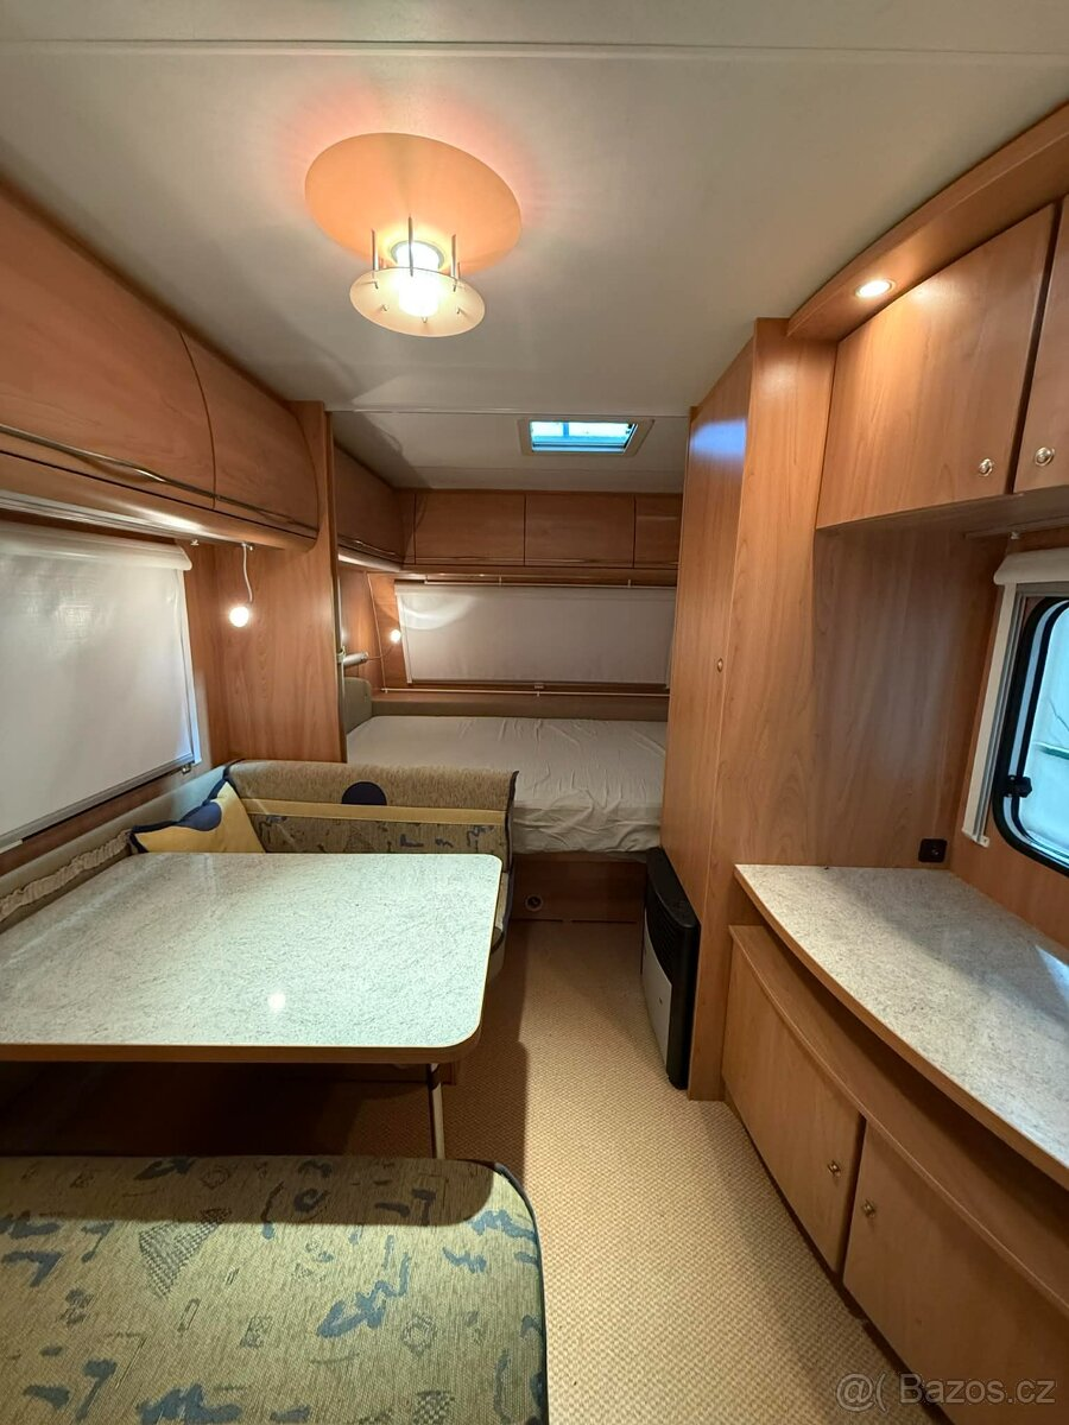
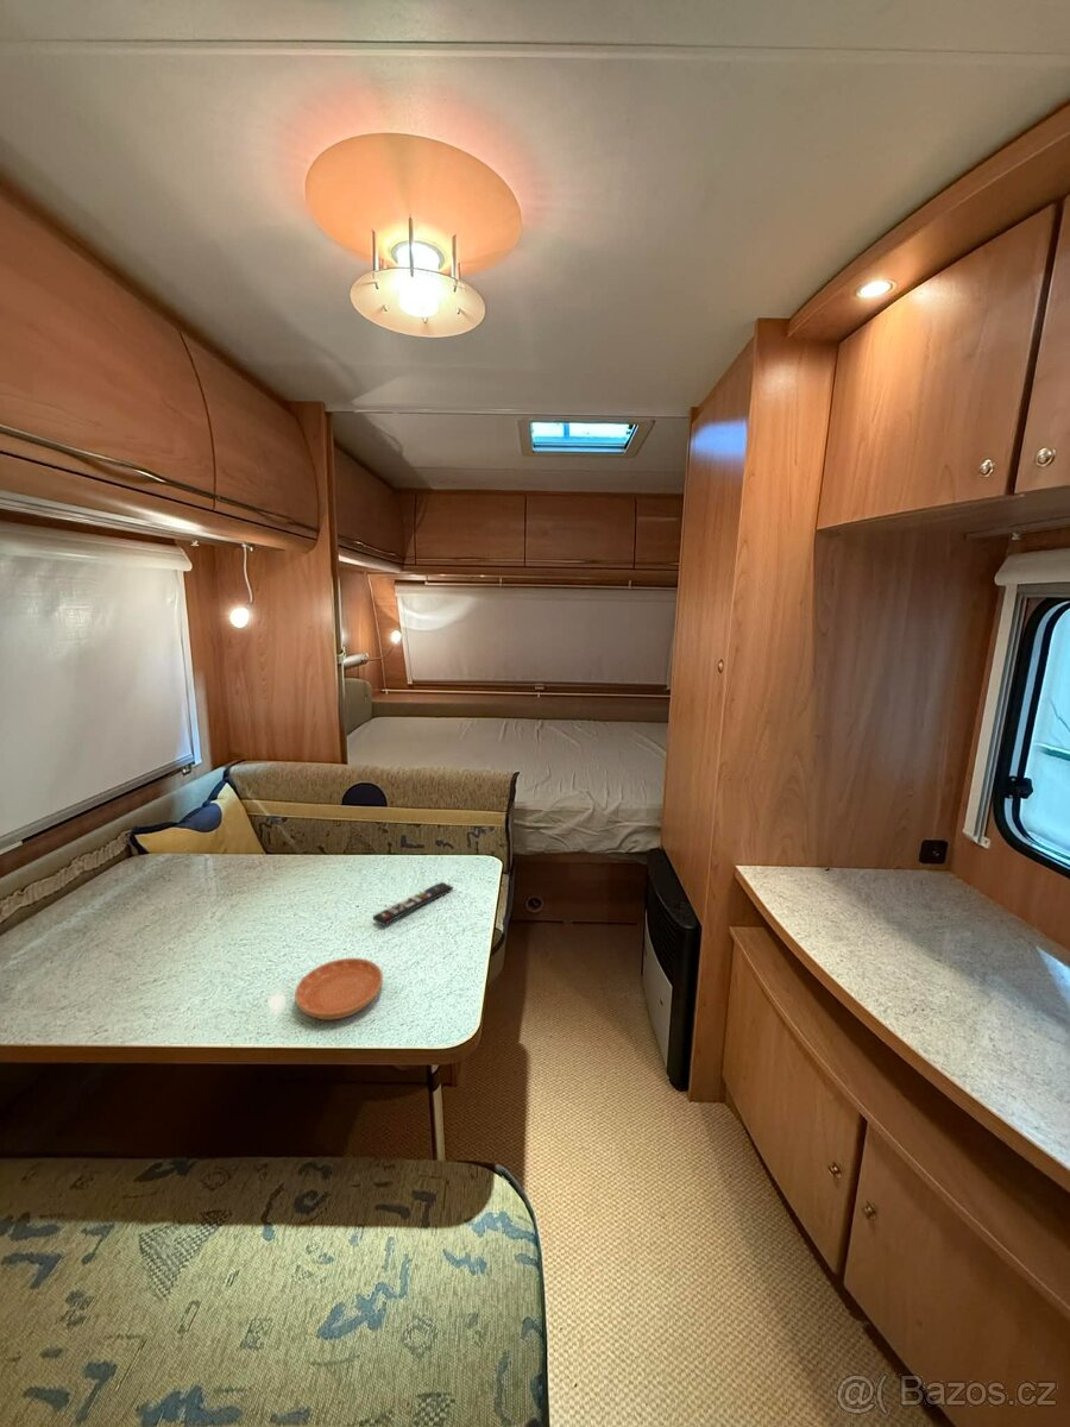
+ remote control [372,881,454,926]
+ saucer [294,957,384,1021]
